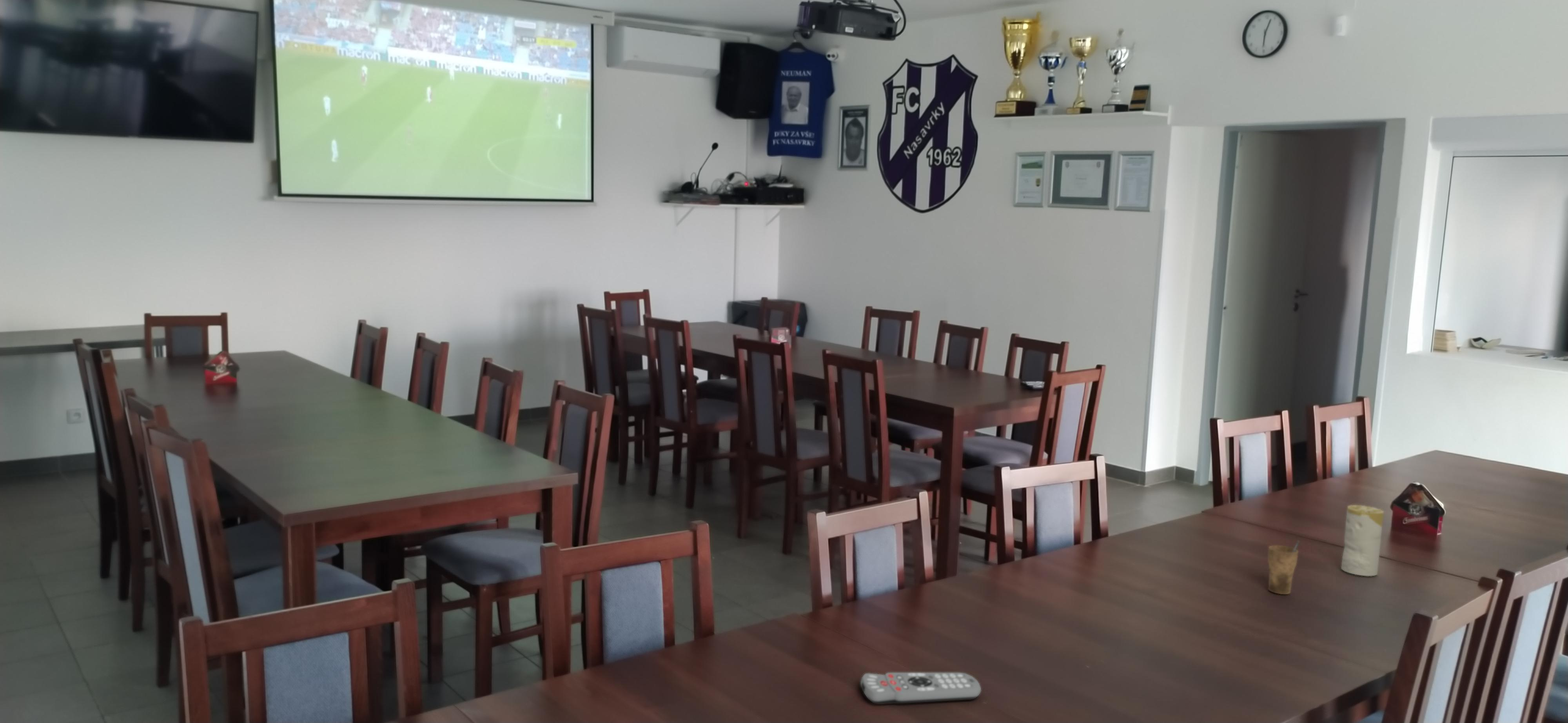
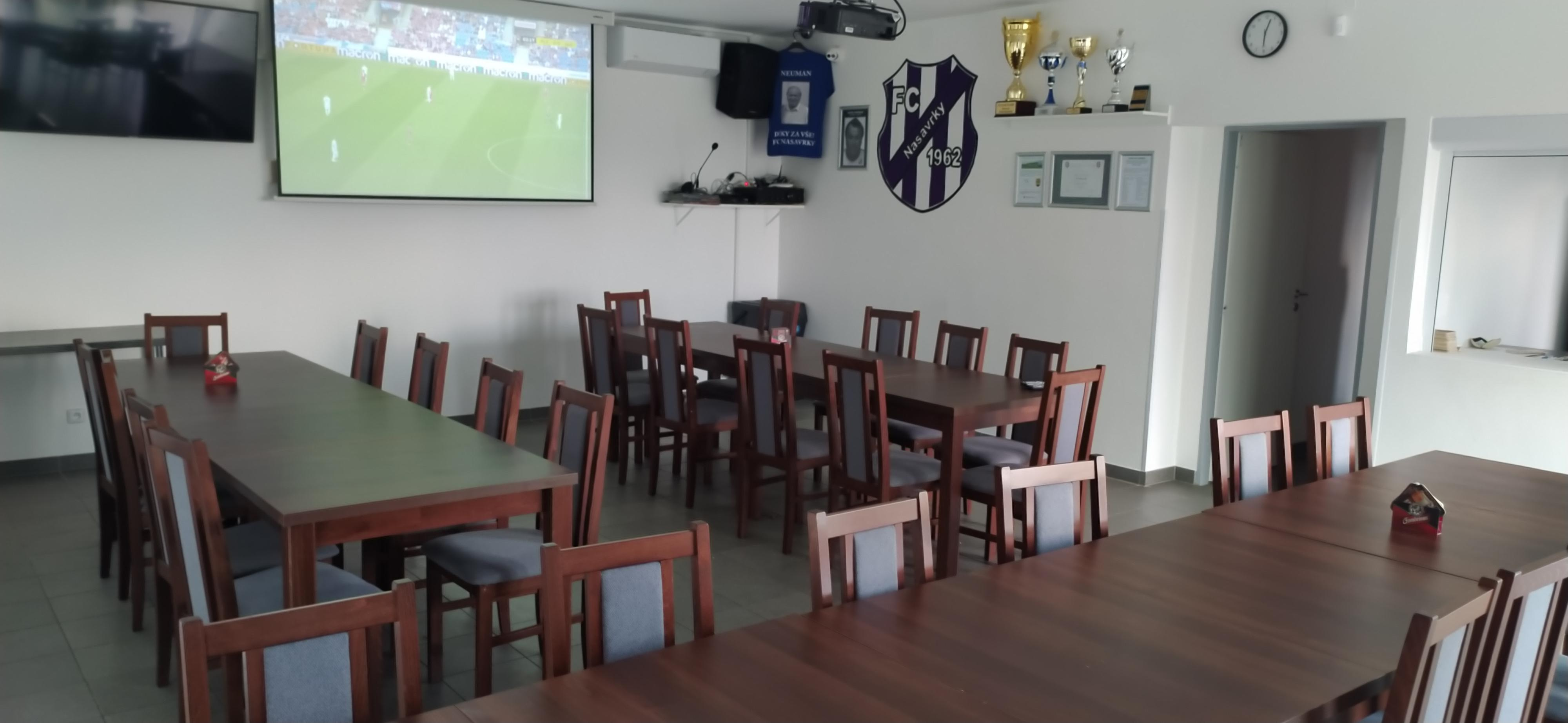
- cup [1267,540,1300,595]
- candle [1341,505,1385,576]
- remote control [860,672,982,705]
